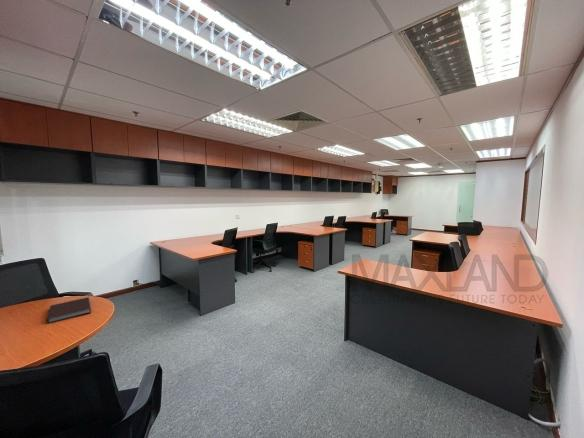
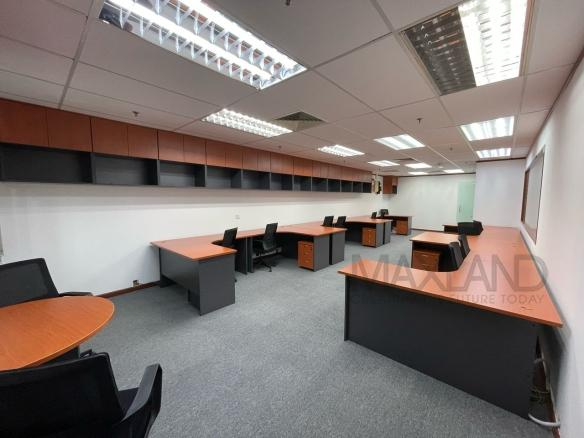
- notebook [46,296,92,324]
